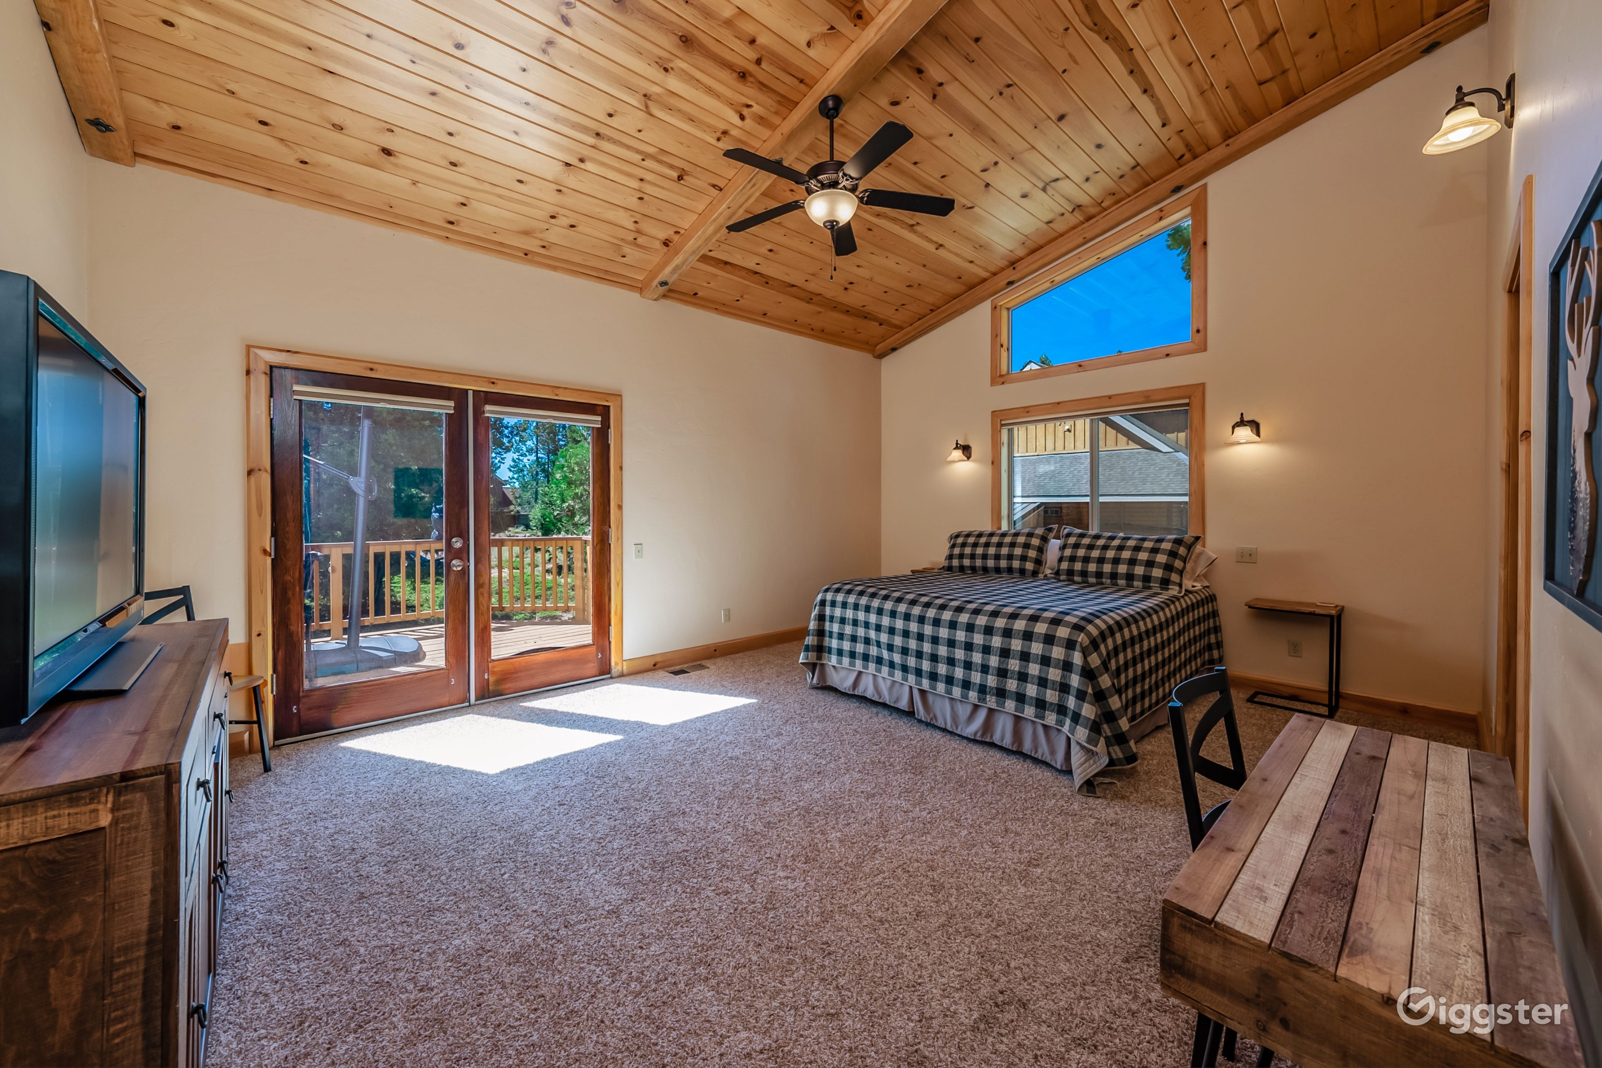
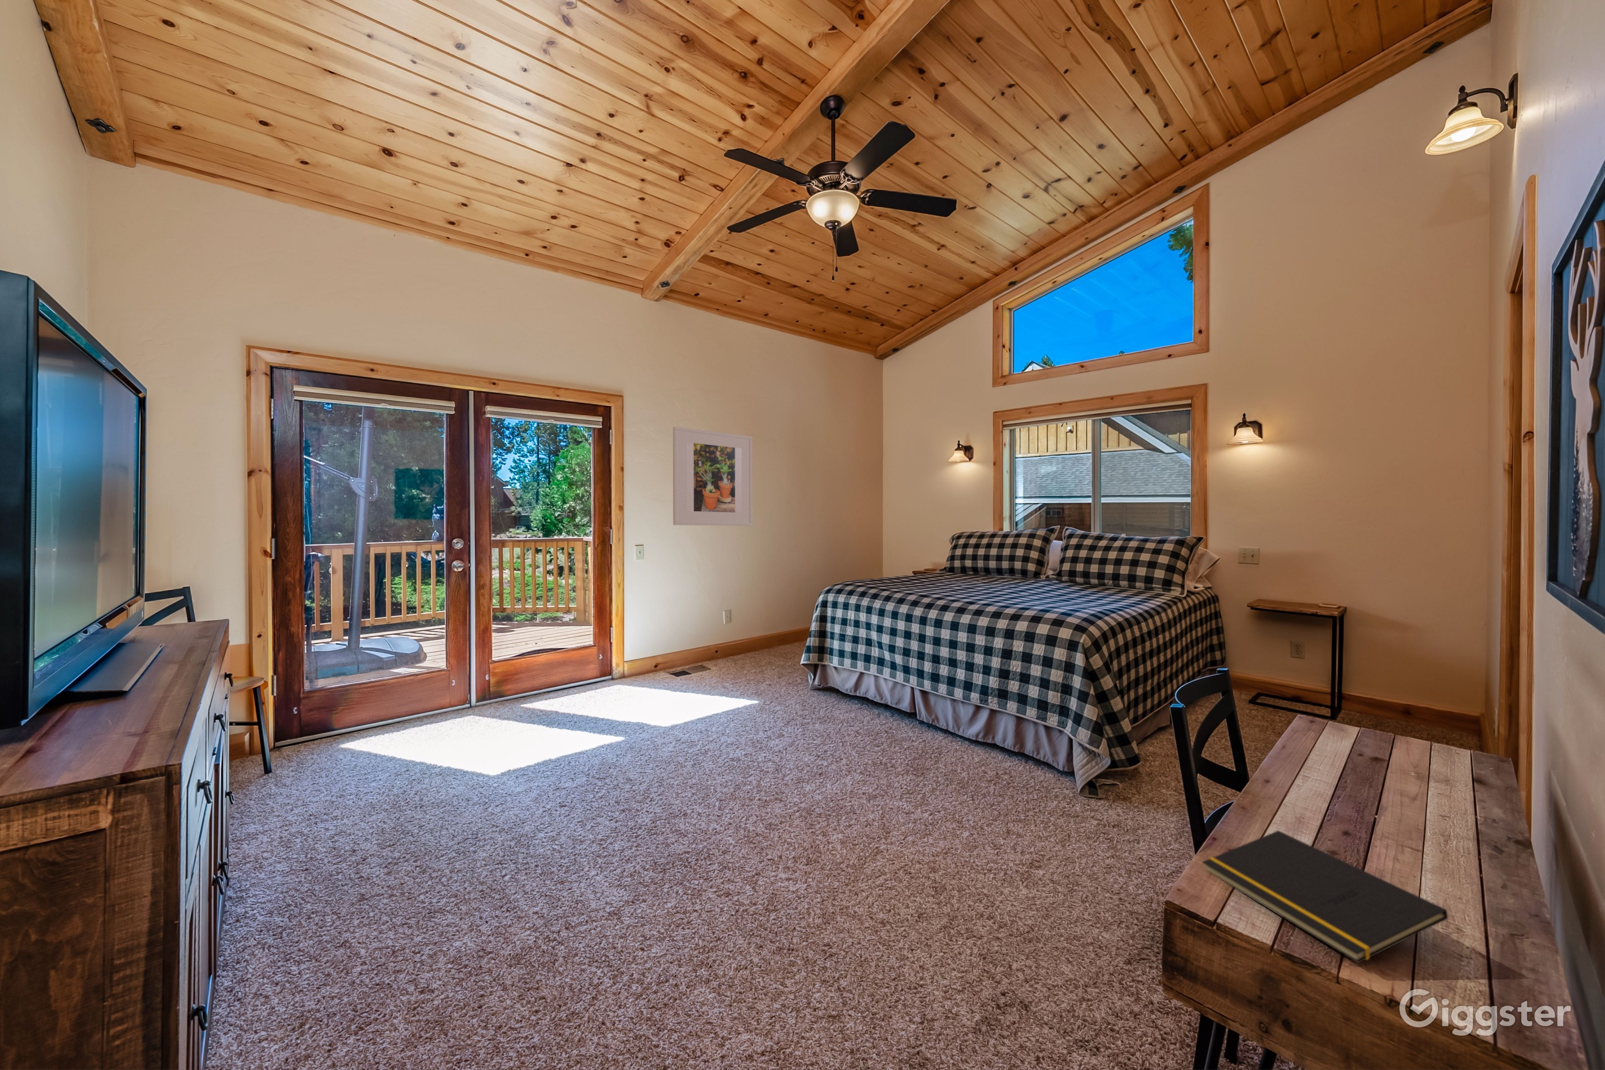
+ notepad [1203,830,1449,964]
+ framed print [672,426,752,527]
